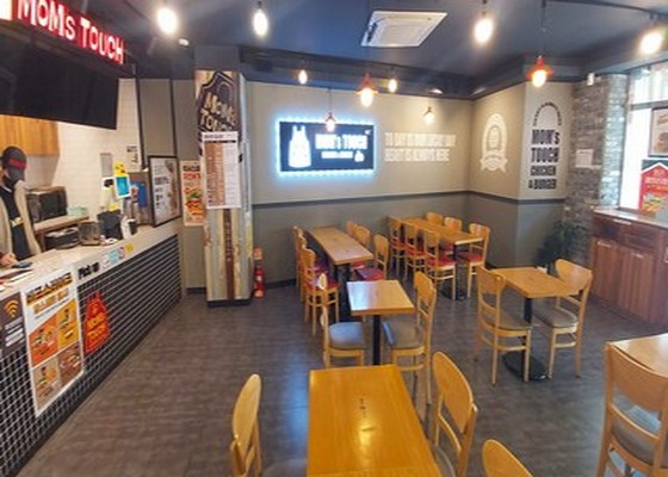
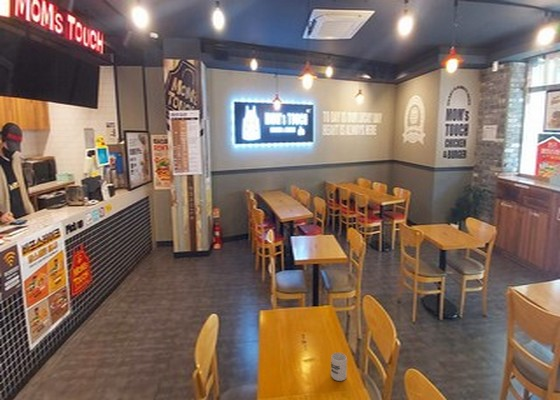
+ cup [330,352,348,382]
